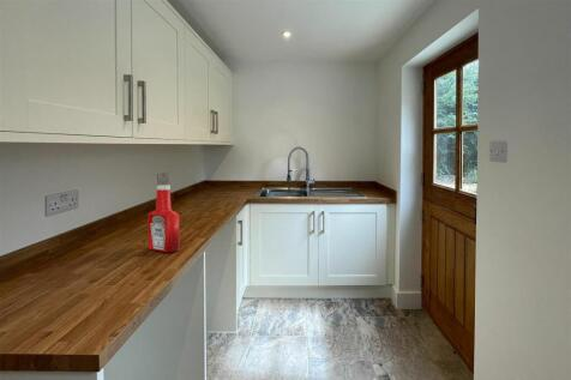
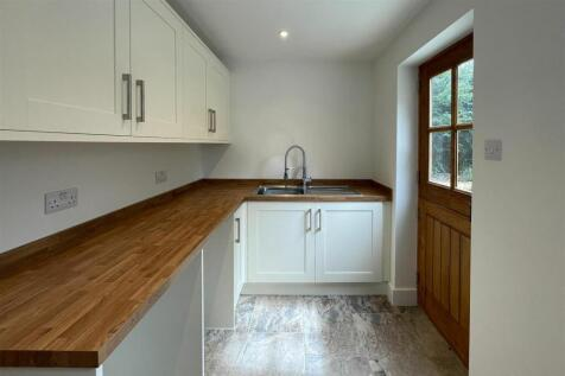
- soap bottle [146,185,180,253]
